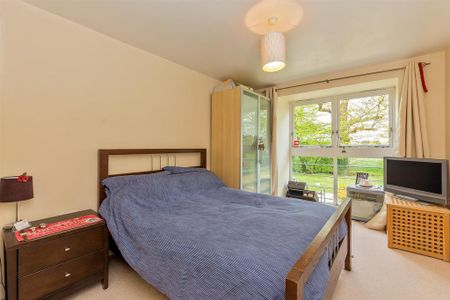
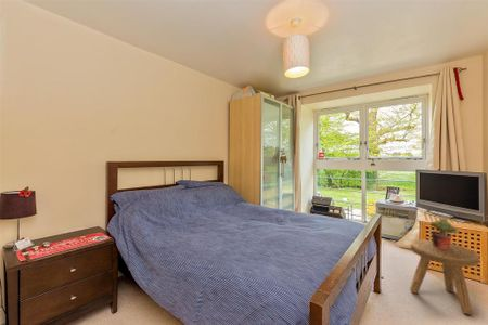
+ stool [409,238,480,315]
+ potted plant [429,218,461,249]
